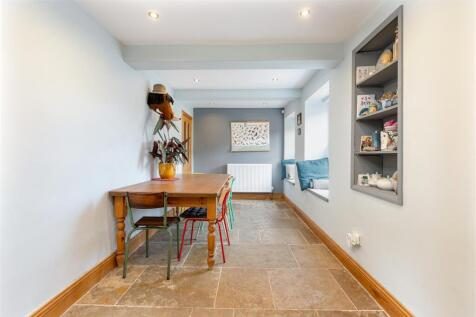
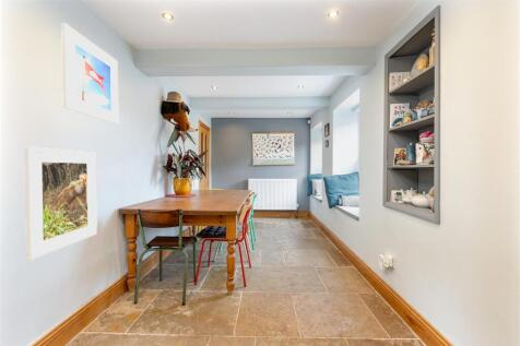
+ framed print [60,22,119,124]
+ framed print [23,145,98,261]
